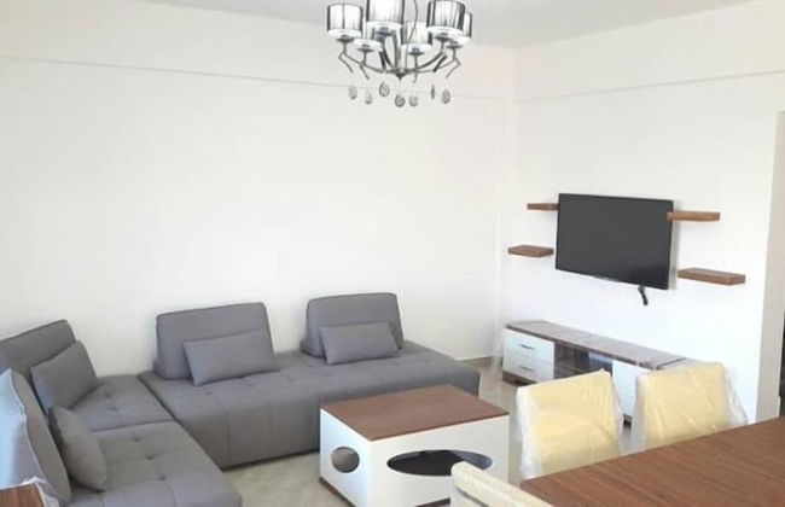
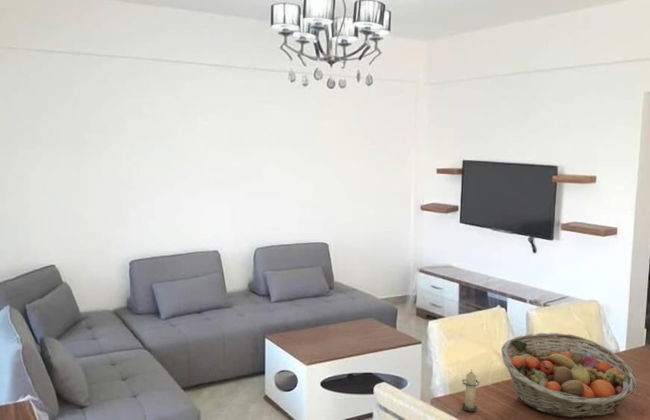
+ fruit basket [500,332,639,419]
+ candle [460,368,480,412]
